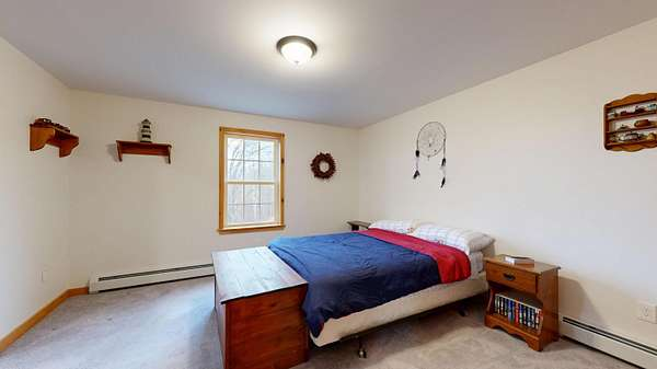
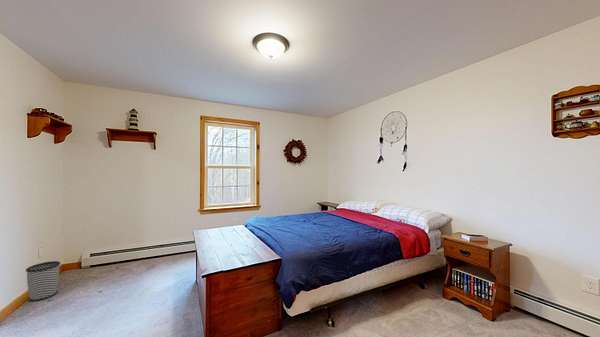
+ wastebasket [25,260,61,302]
